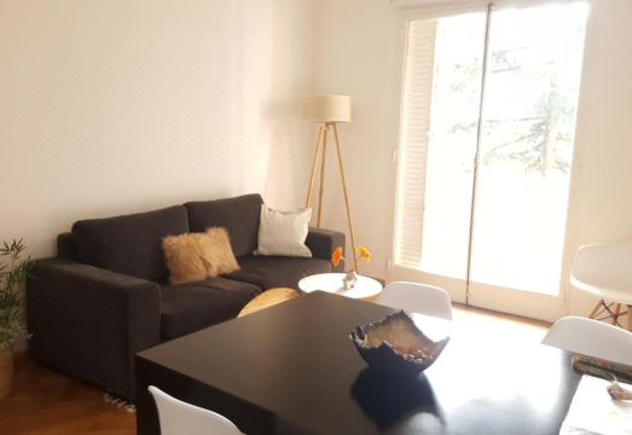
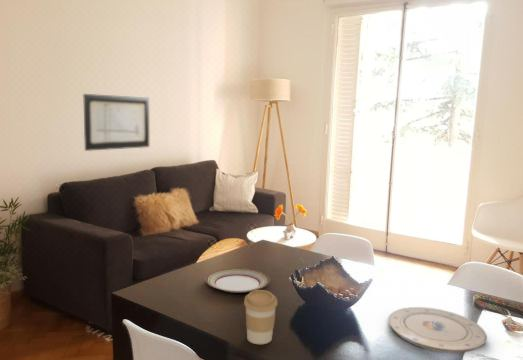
+ coffee cup [243,289,278,345]
+ plate [205,267,270,294]
+ wall art [82,93,150,152]
+ plate [387,306,488,354]
